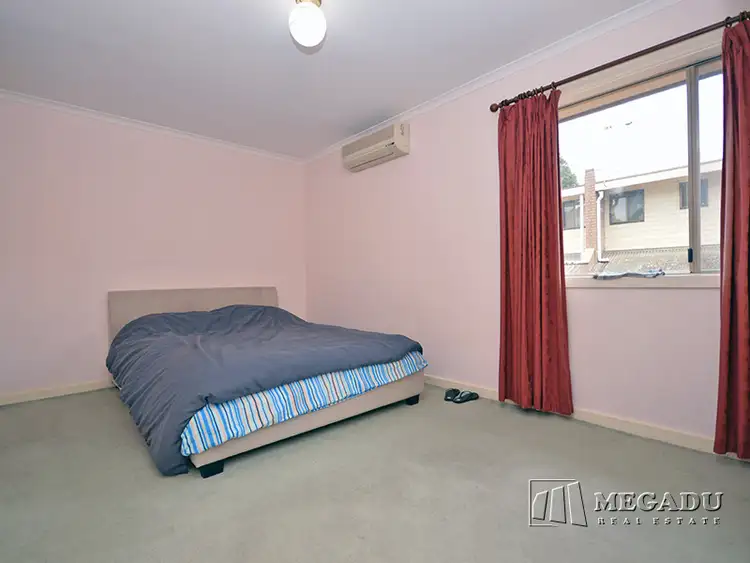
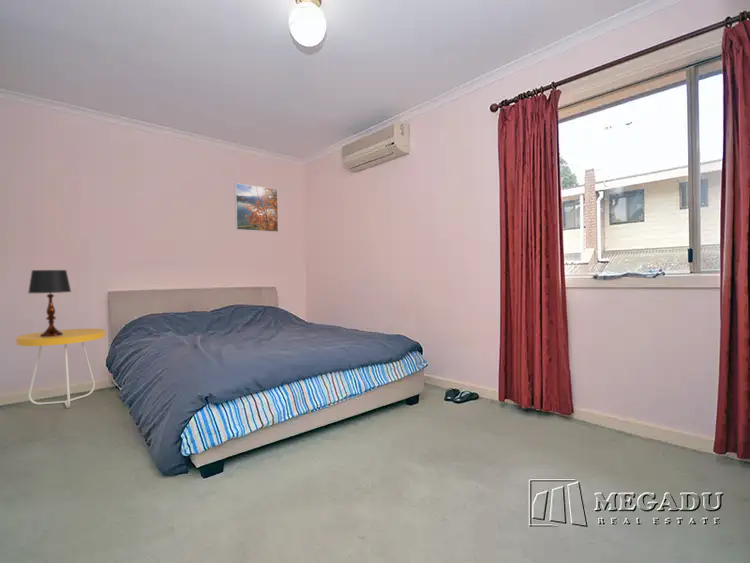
+ side table [15,328,106,409]
+ table lamp [27,269,72,337]
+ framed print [234,182,279,233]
